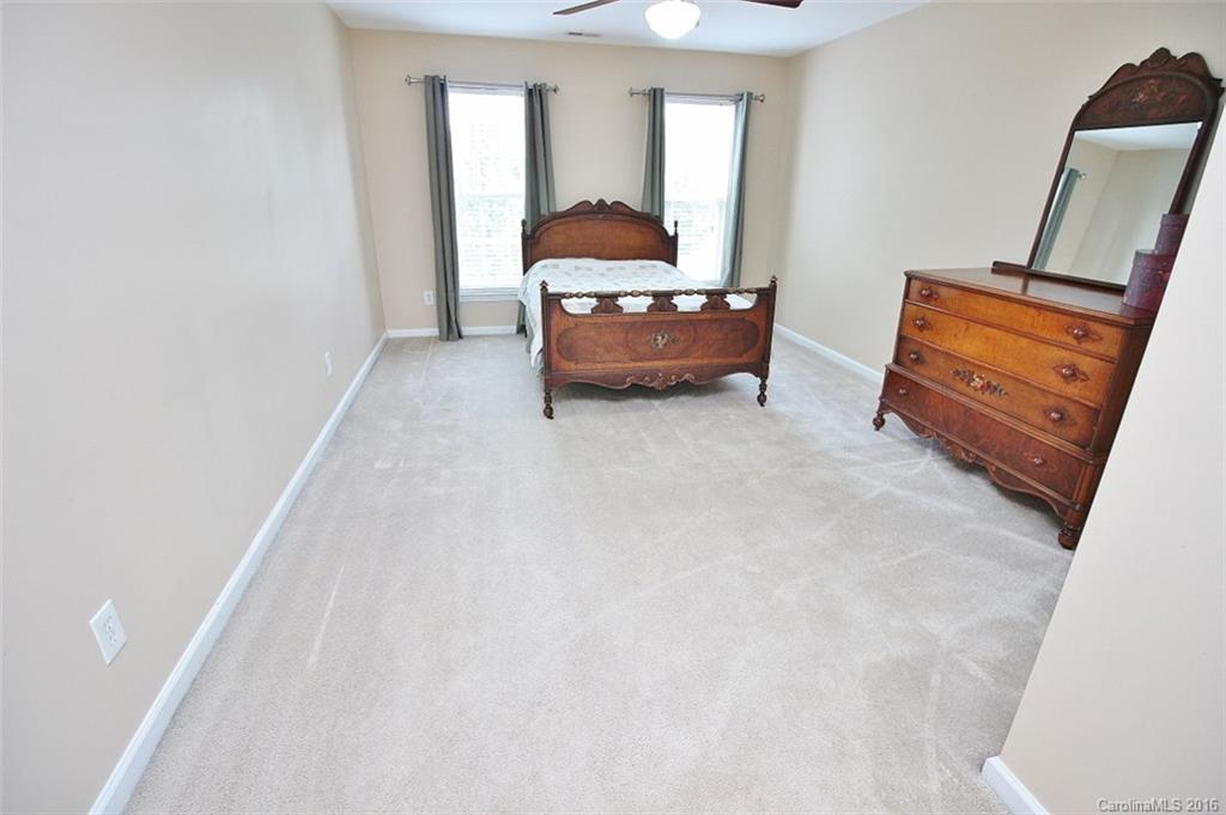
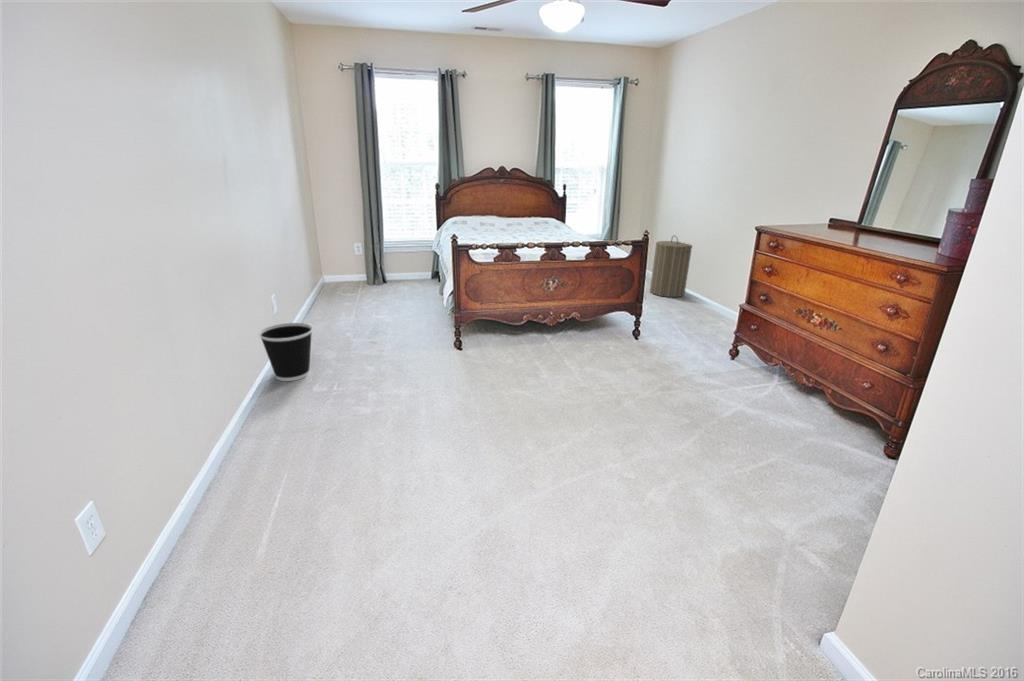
+ wastebasket [258,322,314,382]
+ laundry hamper [649,234,693,298]
